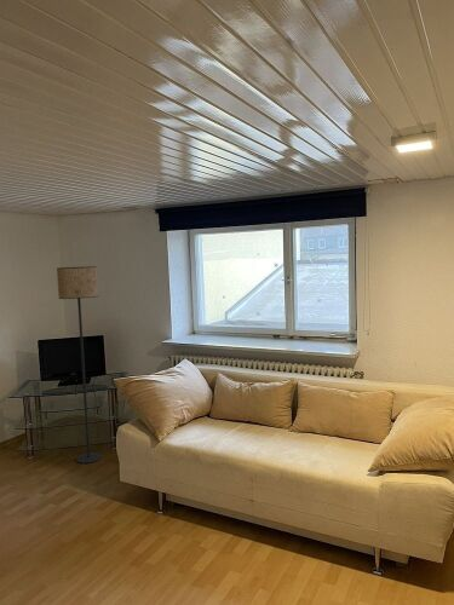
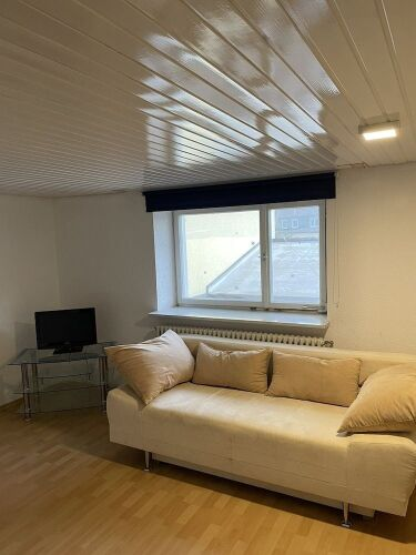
- floor lamp [56,265,103,465]
